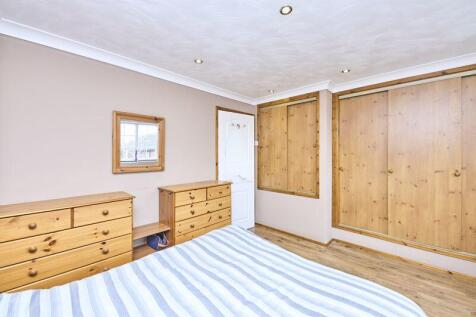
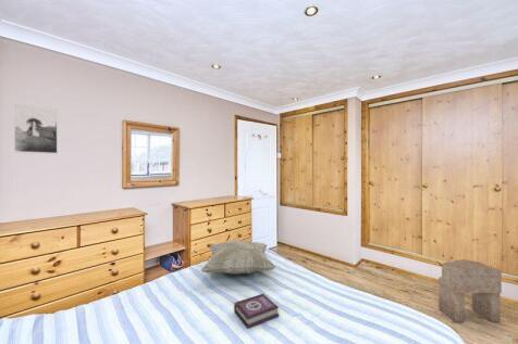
+ decorative pillow [200,239,276,275]
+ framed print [13,102,59,155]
+ book [233,292,280,330]
+ stool [437,258,503,323]
